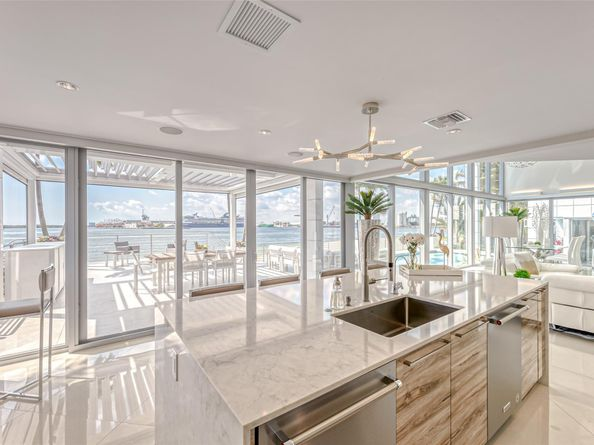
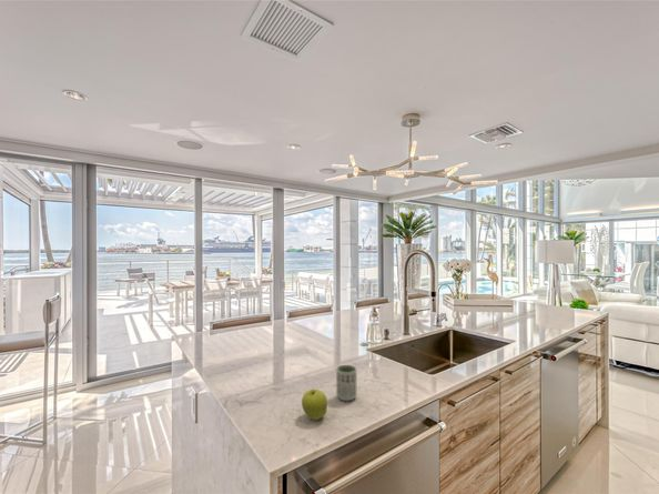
+ cup [335,364,357,402]
+ fruit [301,387,328,421]
